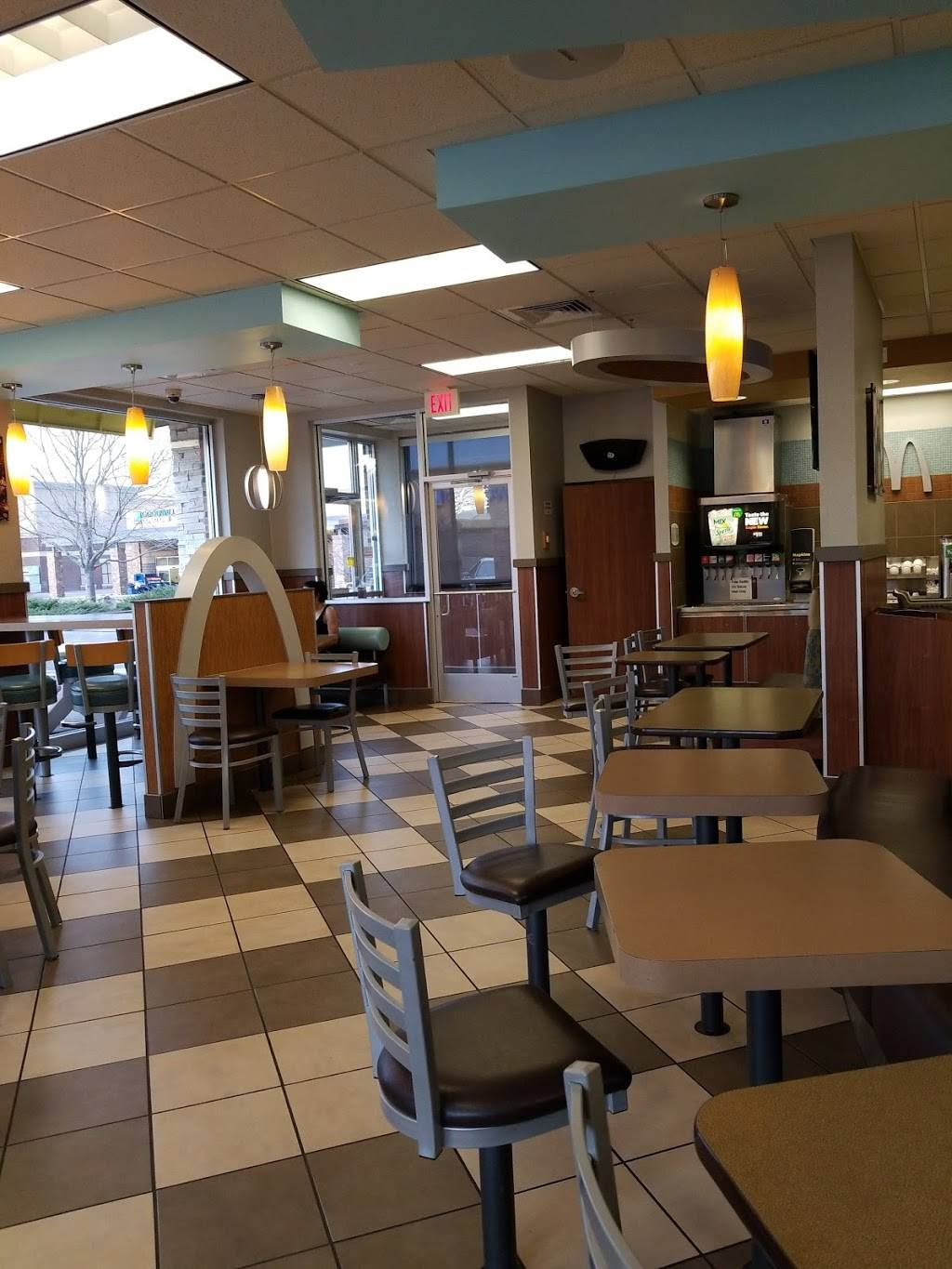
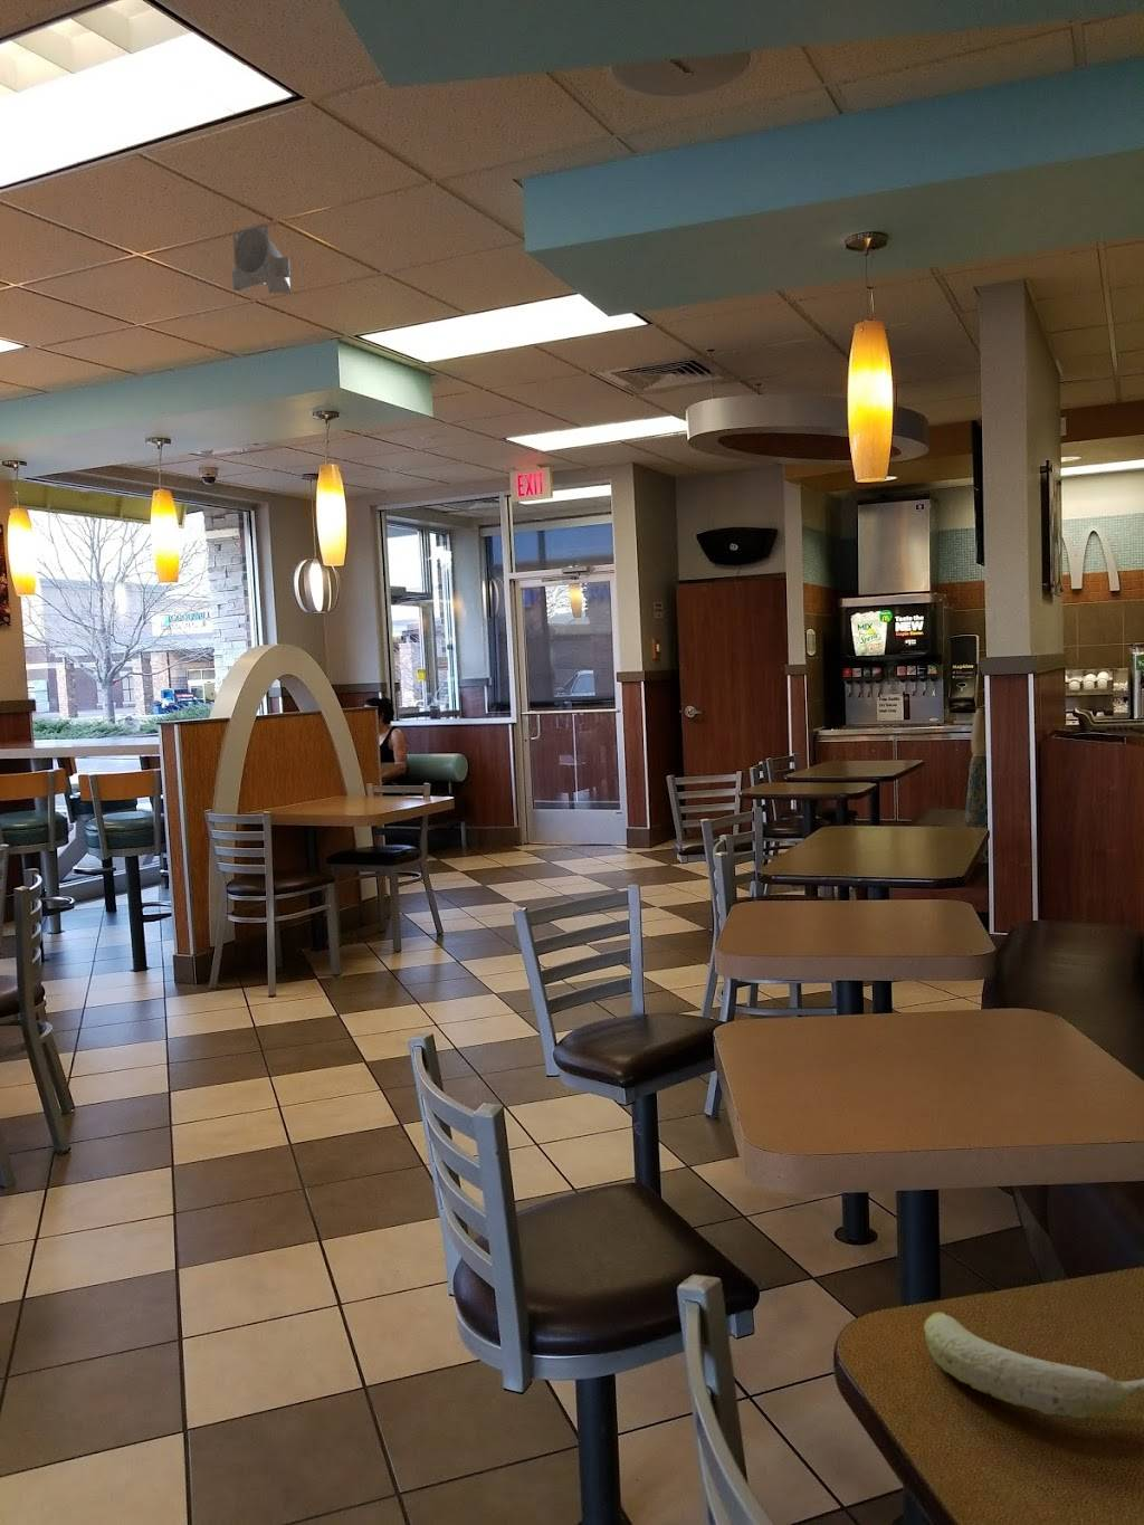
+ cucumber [923,1311,1144,1419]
+ security camera [231,222,292,294]
